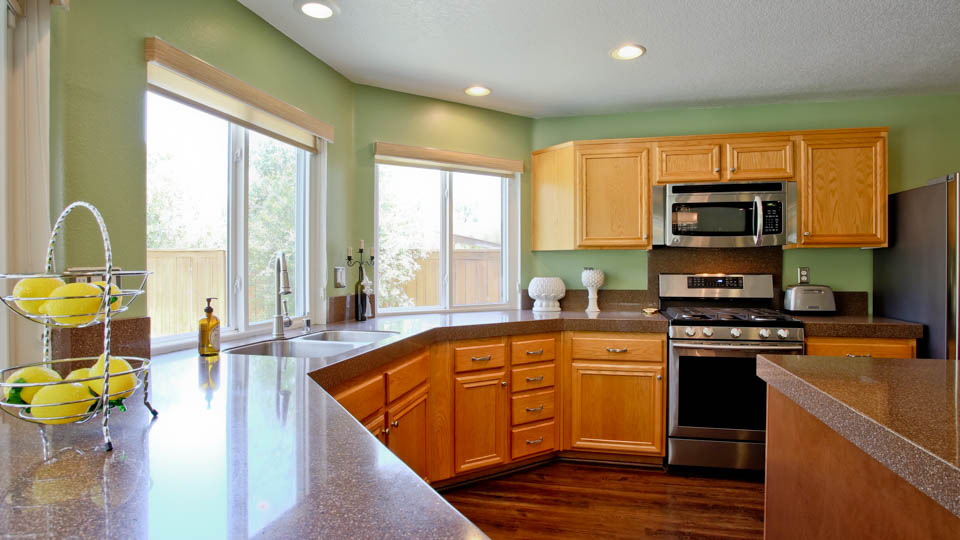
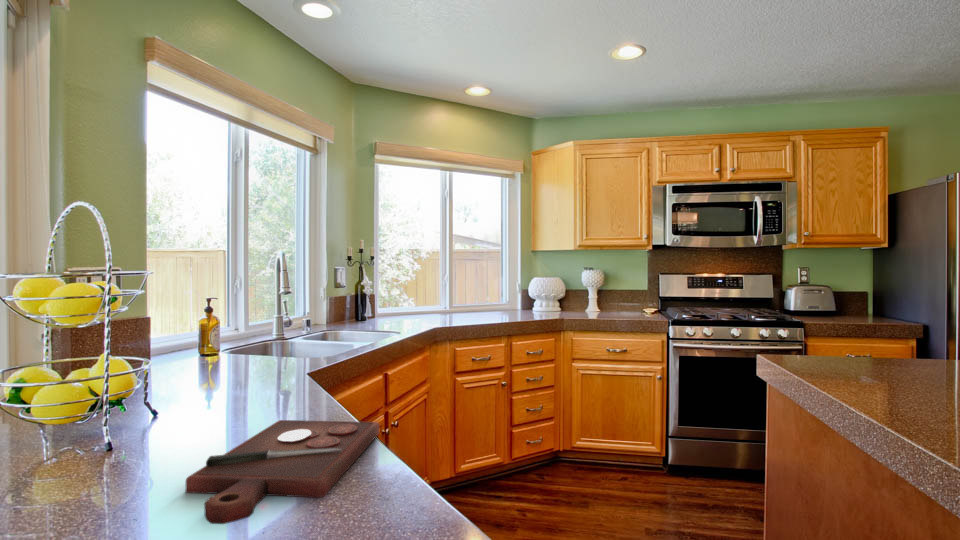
+ cutting board [185,419,380,525]
